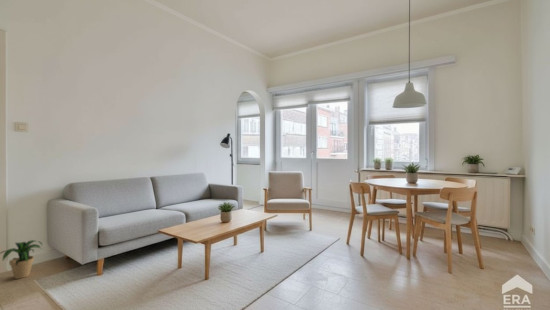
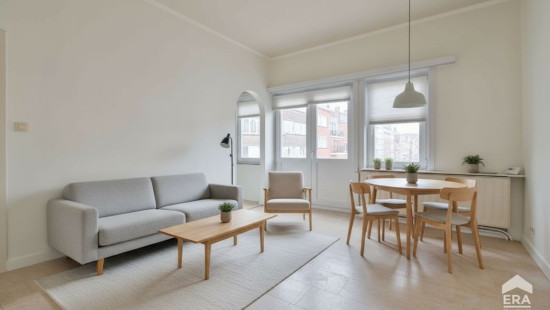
- potted plant [0,239,43,280]
